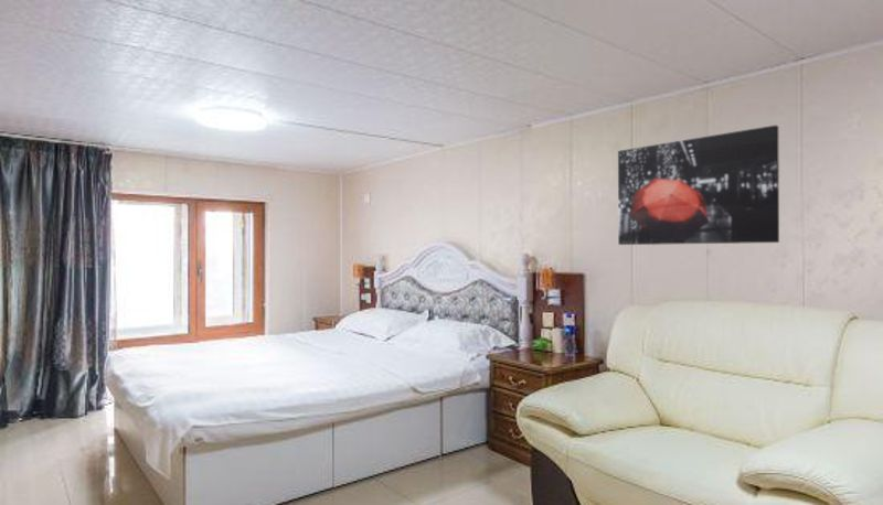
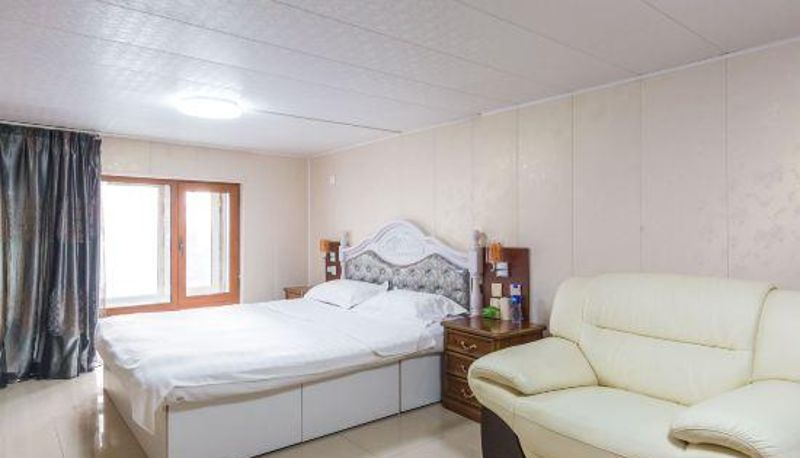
- wall art [617,125,780,246]
